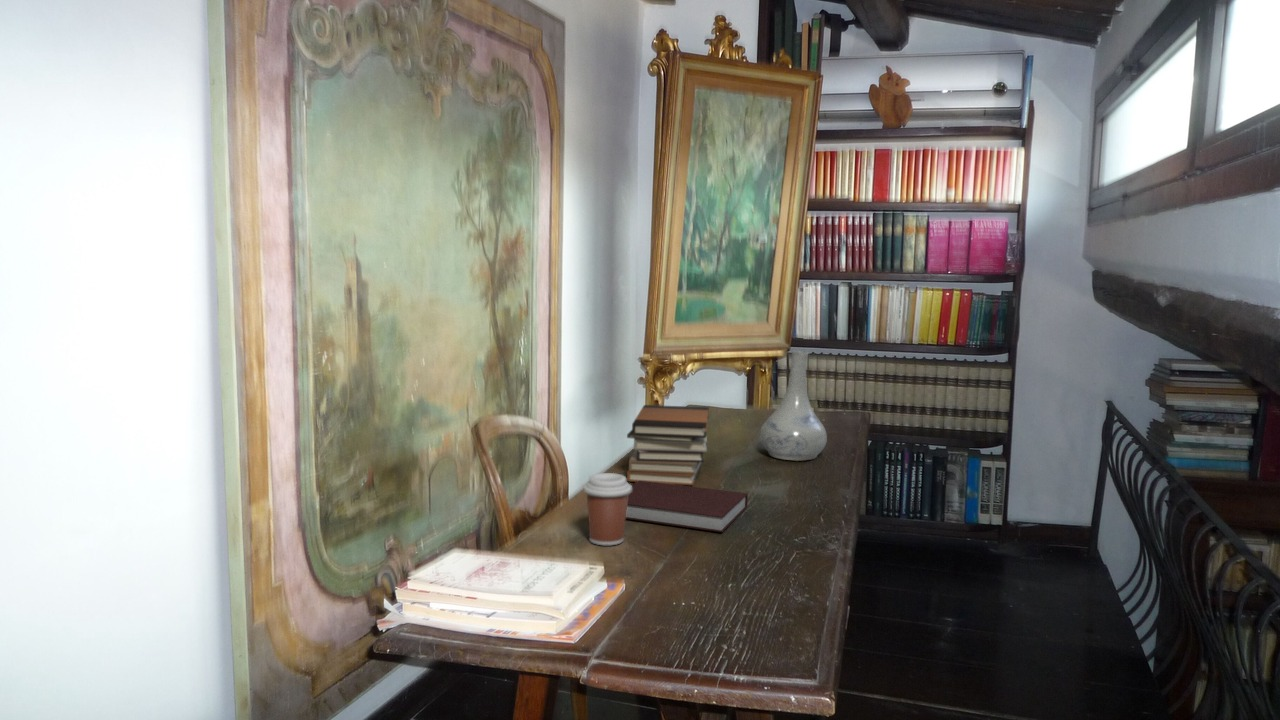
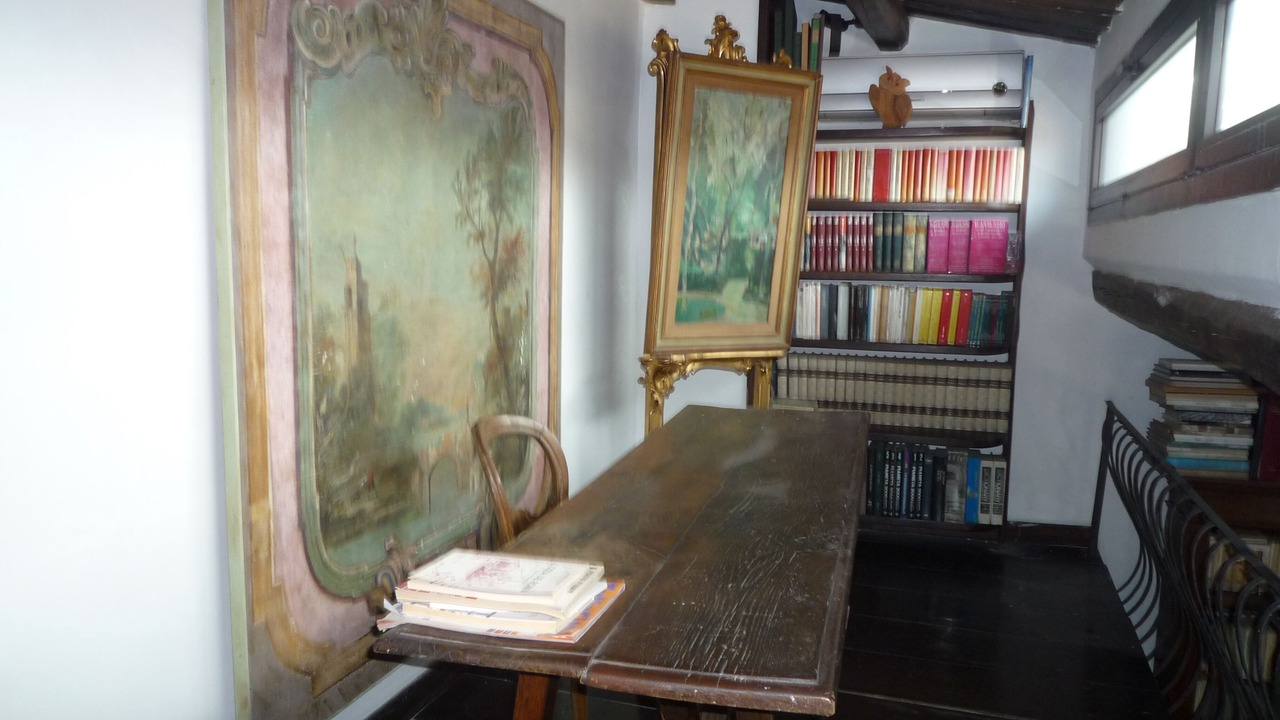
- book stack [626,404,710,486]
- notebook [625,480,749,533]
- coffee cup [582,472,632,546]
- vase [759,349,828,462]
